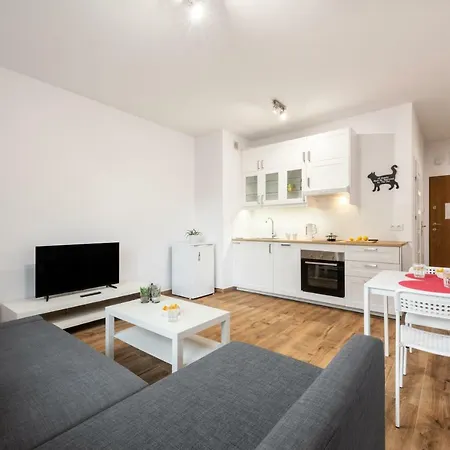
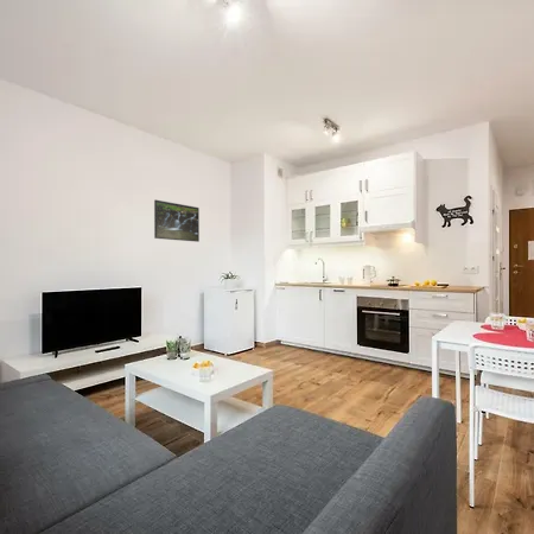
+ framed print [153,198,201,243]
